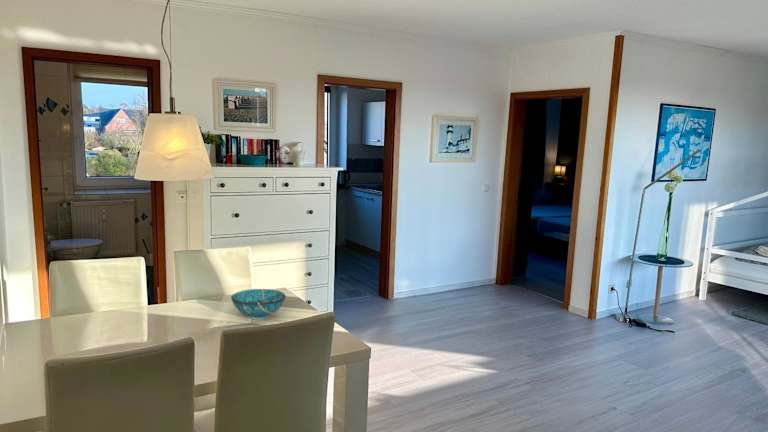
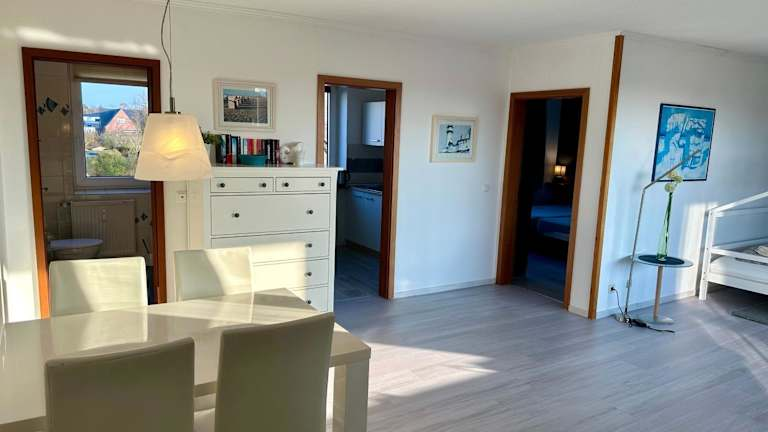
- decorative bowl [230,288,287,320]
